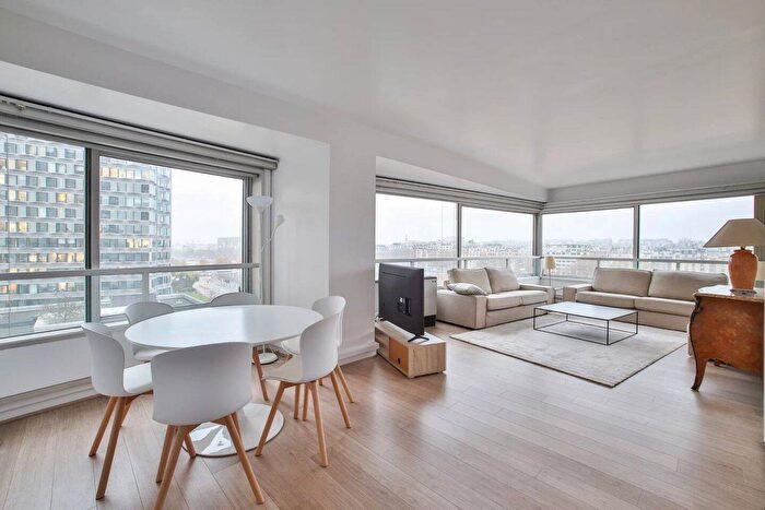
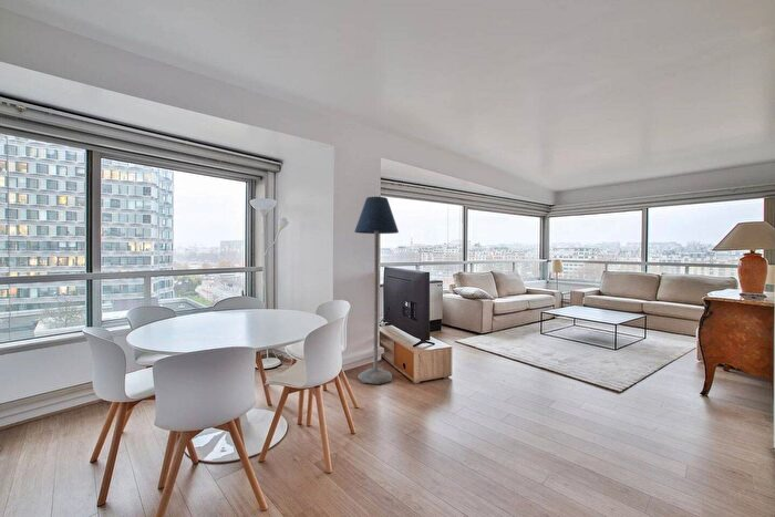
+ floor lamp [353,196,400,385]
